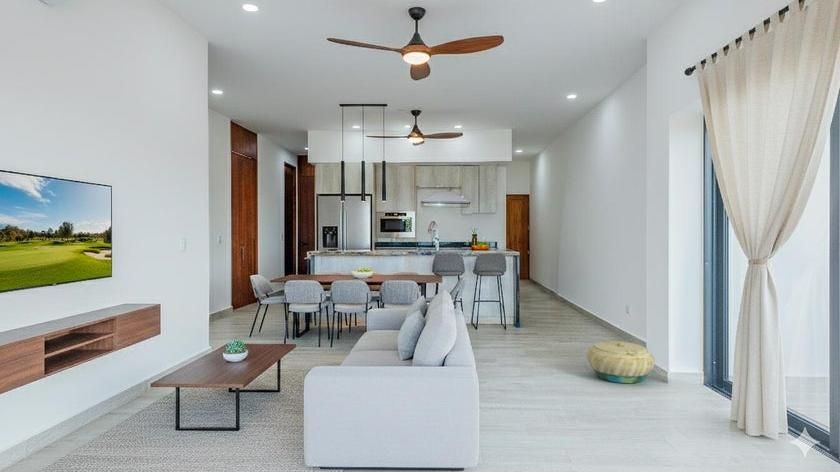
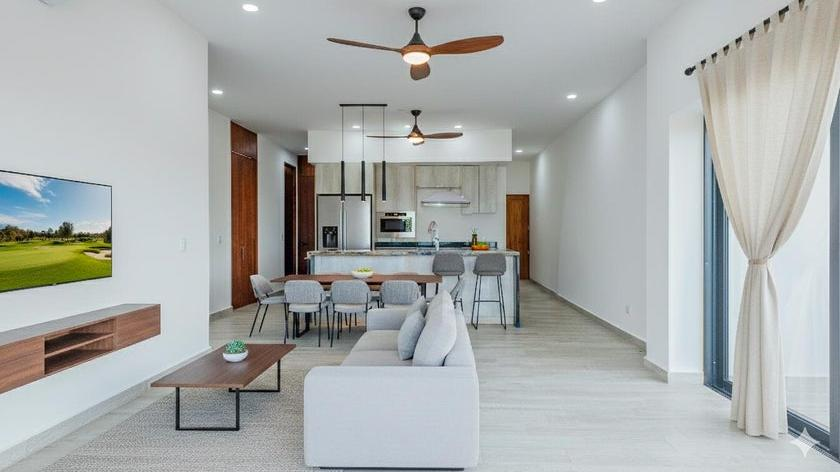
- basket [586,339,656,384]
